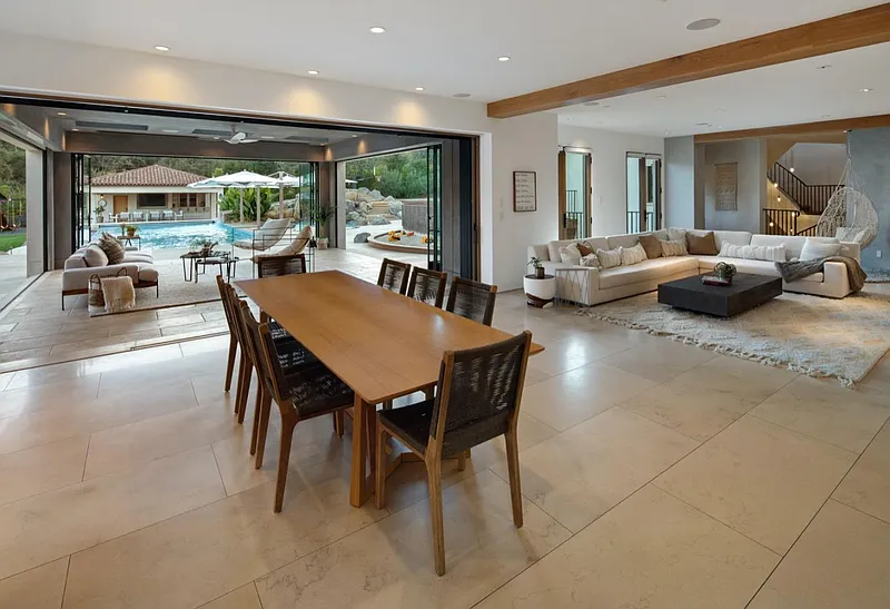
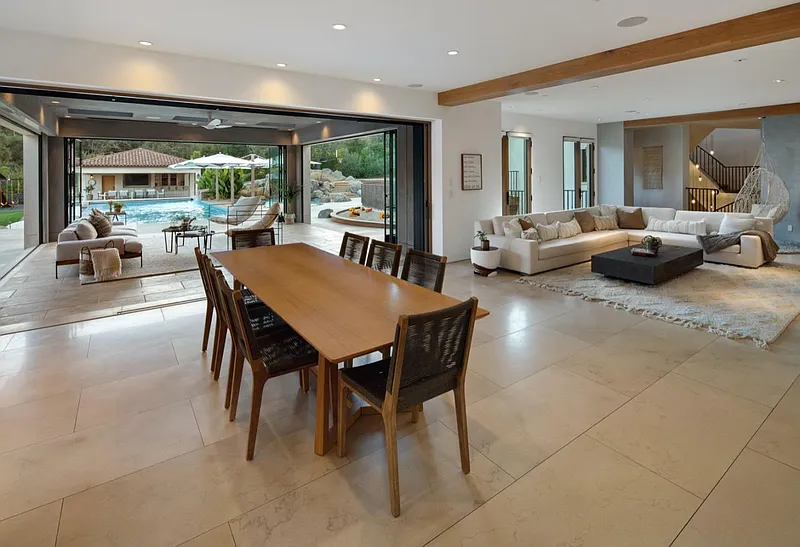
- side table [554,267,591,312]
